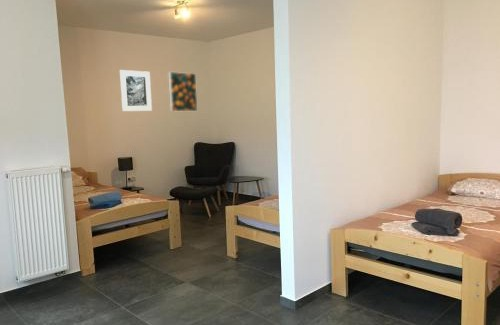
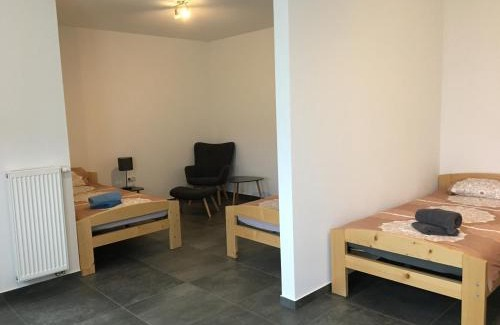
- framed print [119,69,153,112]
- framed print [168,71,198,112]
